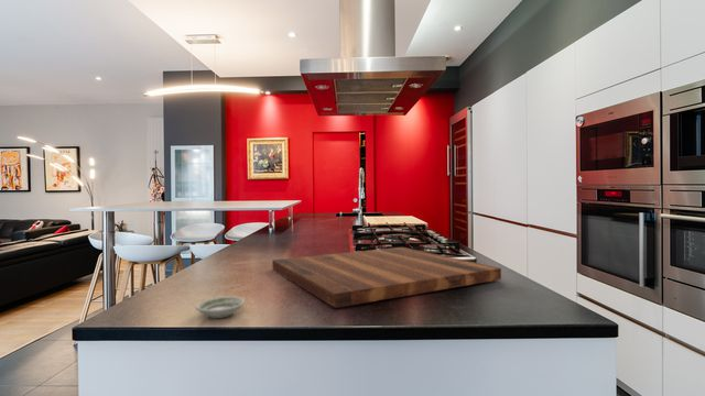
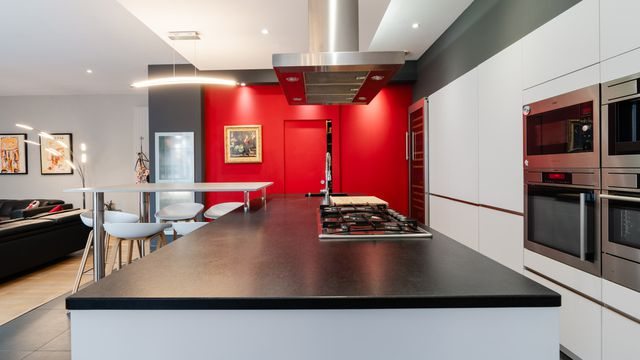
- cutting board [271,246,502,309]
- saucer [195,296,246,319]
